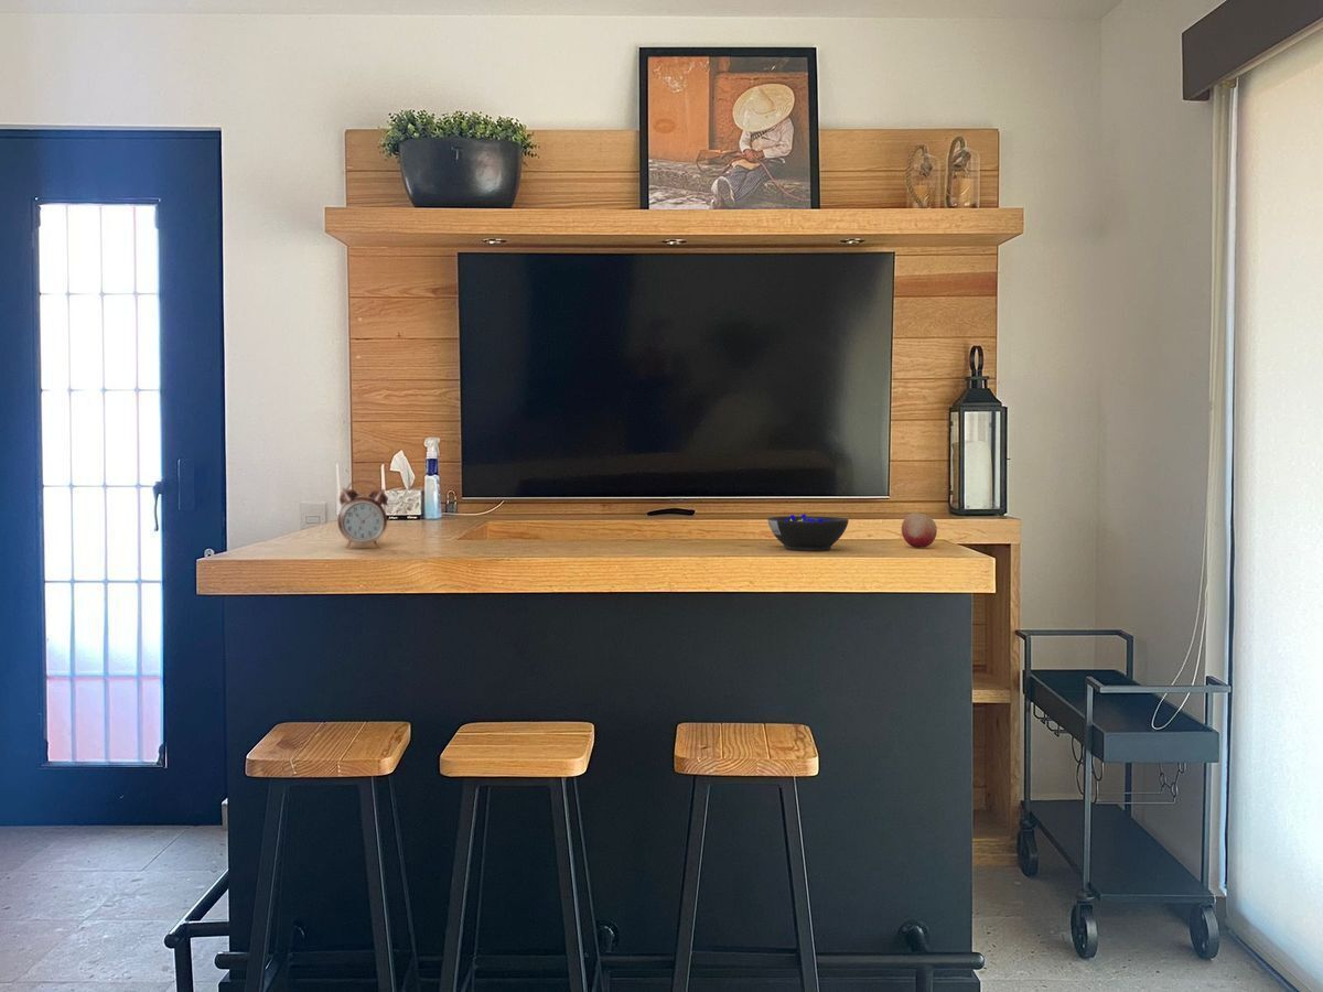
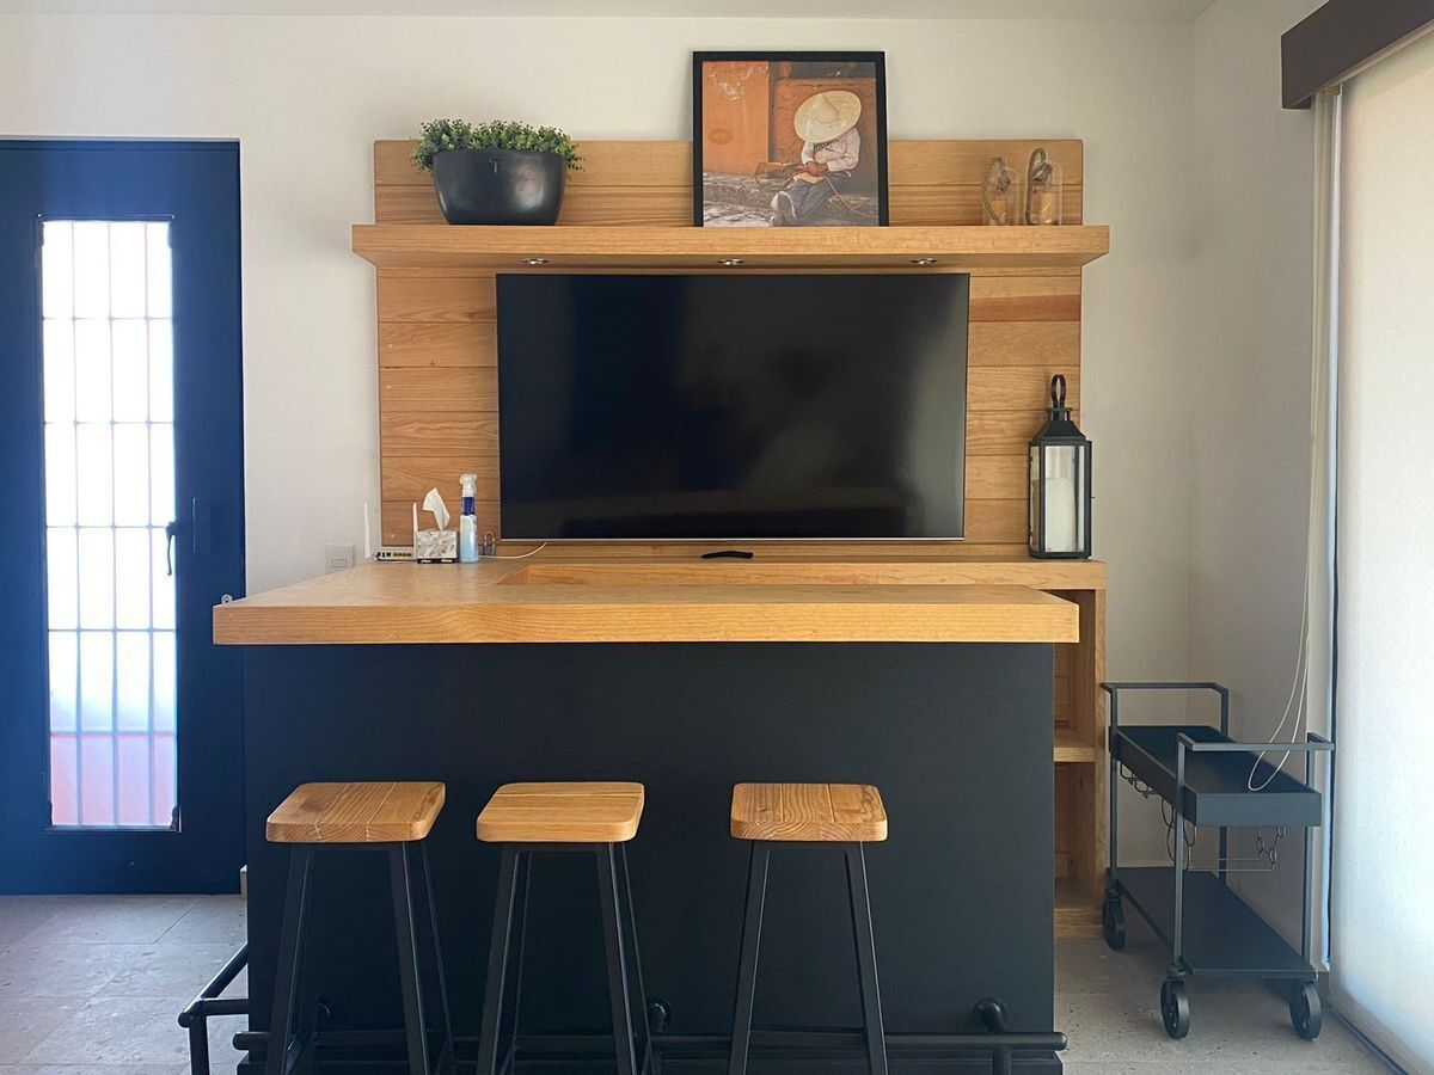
- cereal bowl [766,514,850,552]
- alarm clock [336,479,389,549]
- fruit [901,511,938,549]
